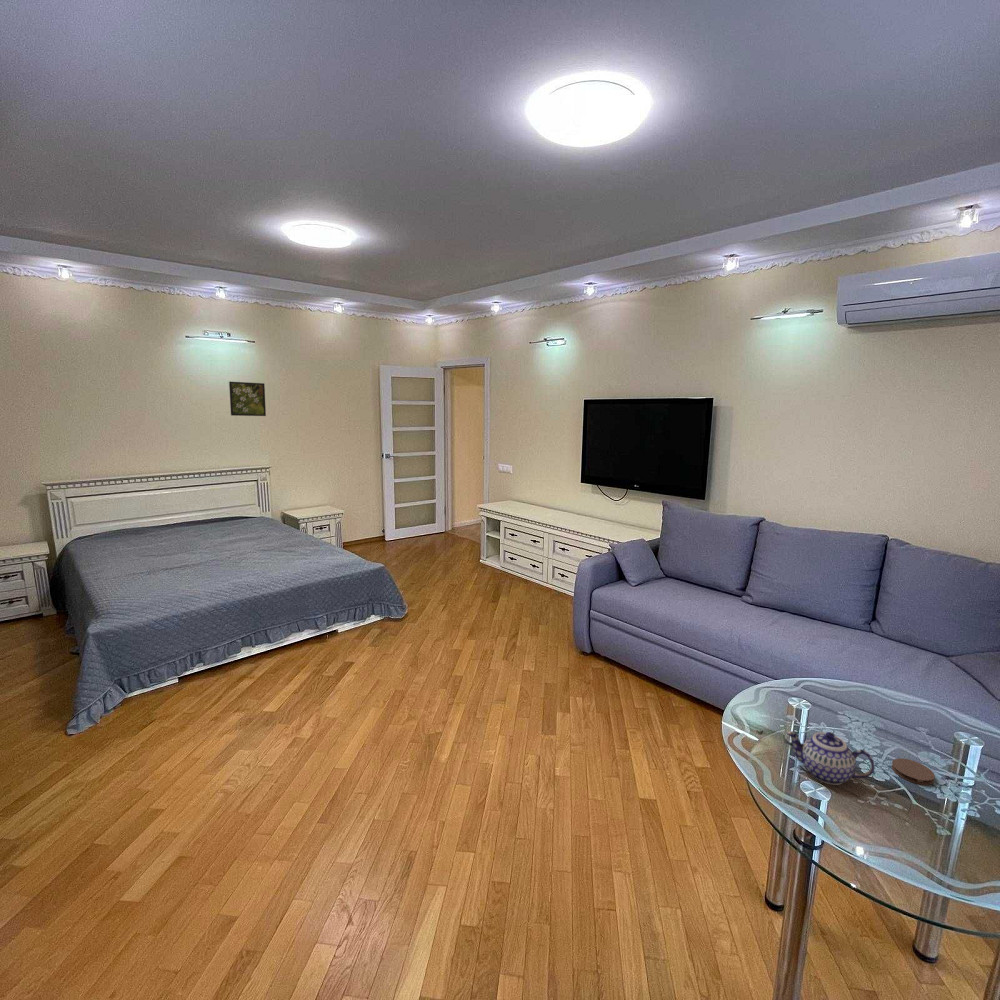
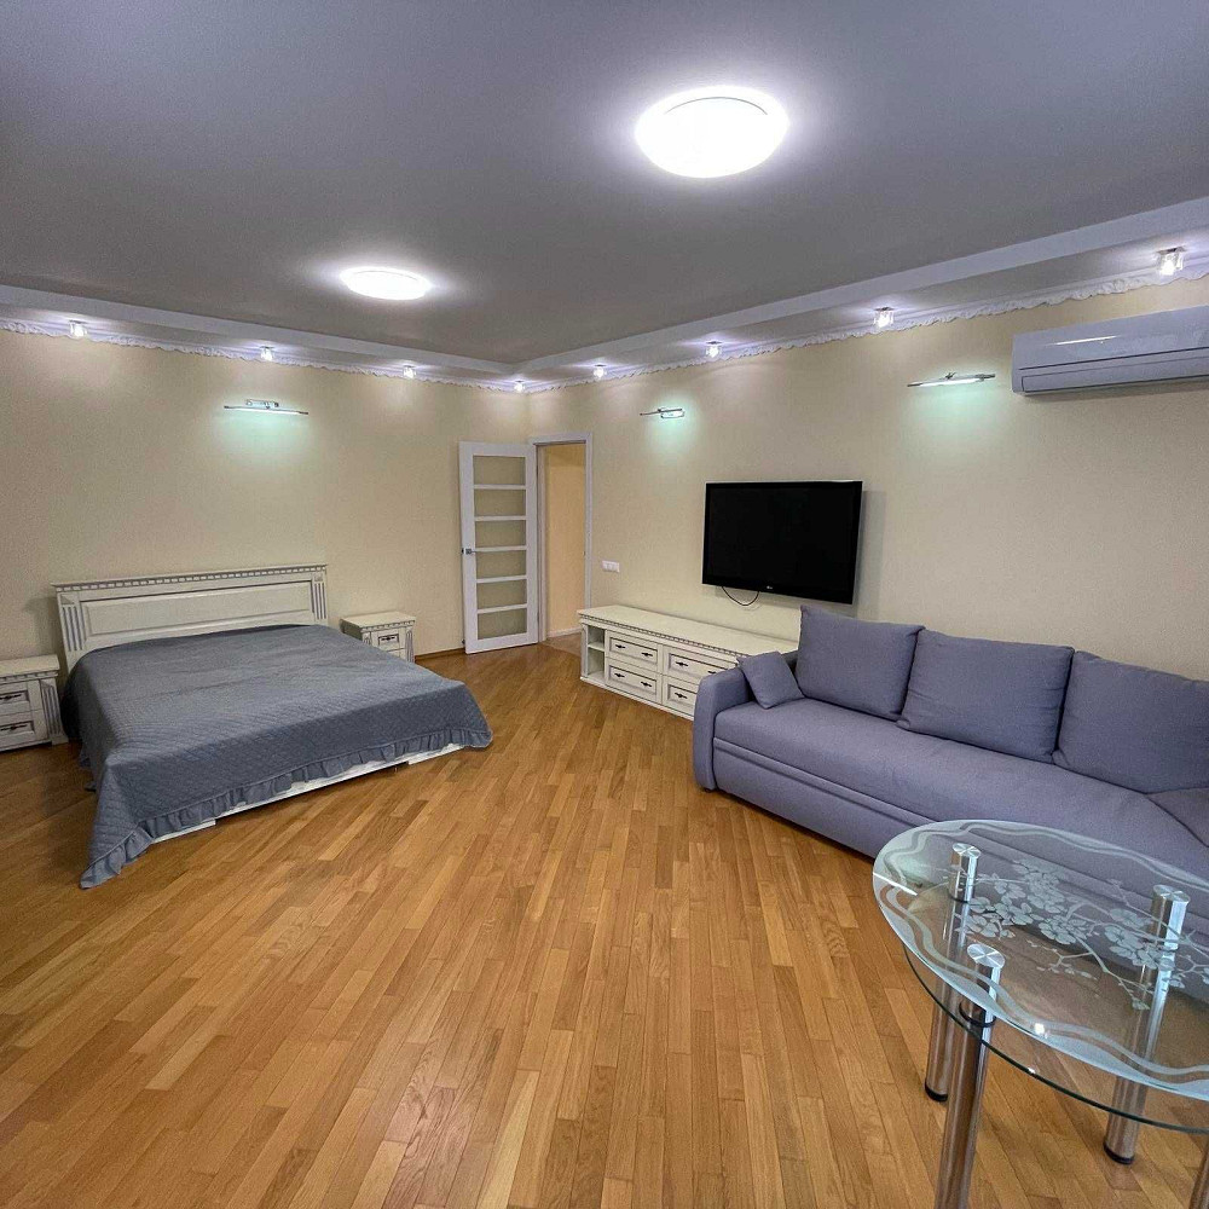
- teapot [785,730,876,786]
- coaster [891,757,936,786]
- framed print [228,381,267,417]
